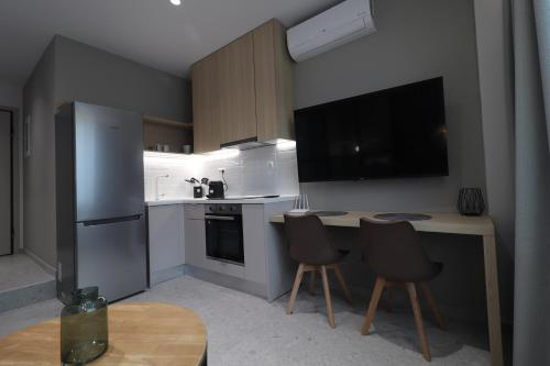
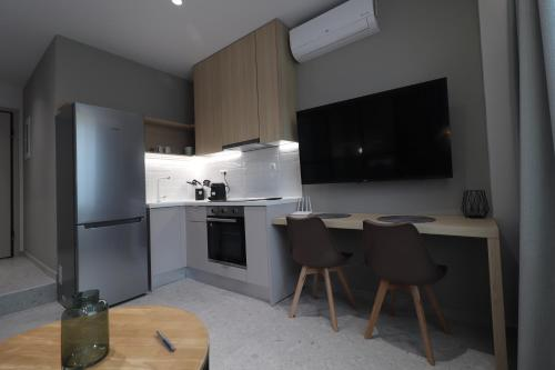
+ pen [154,330,178,353]
